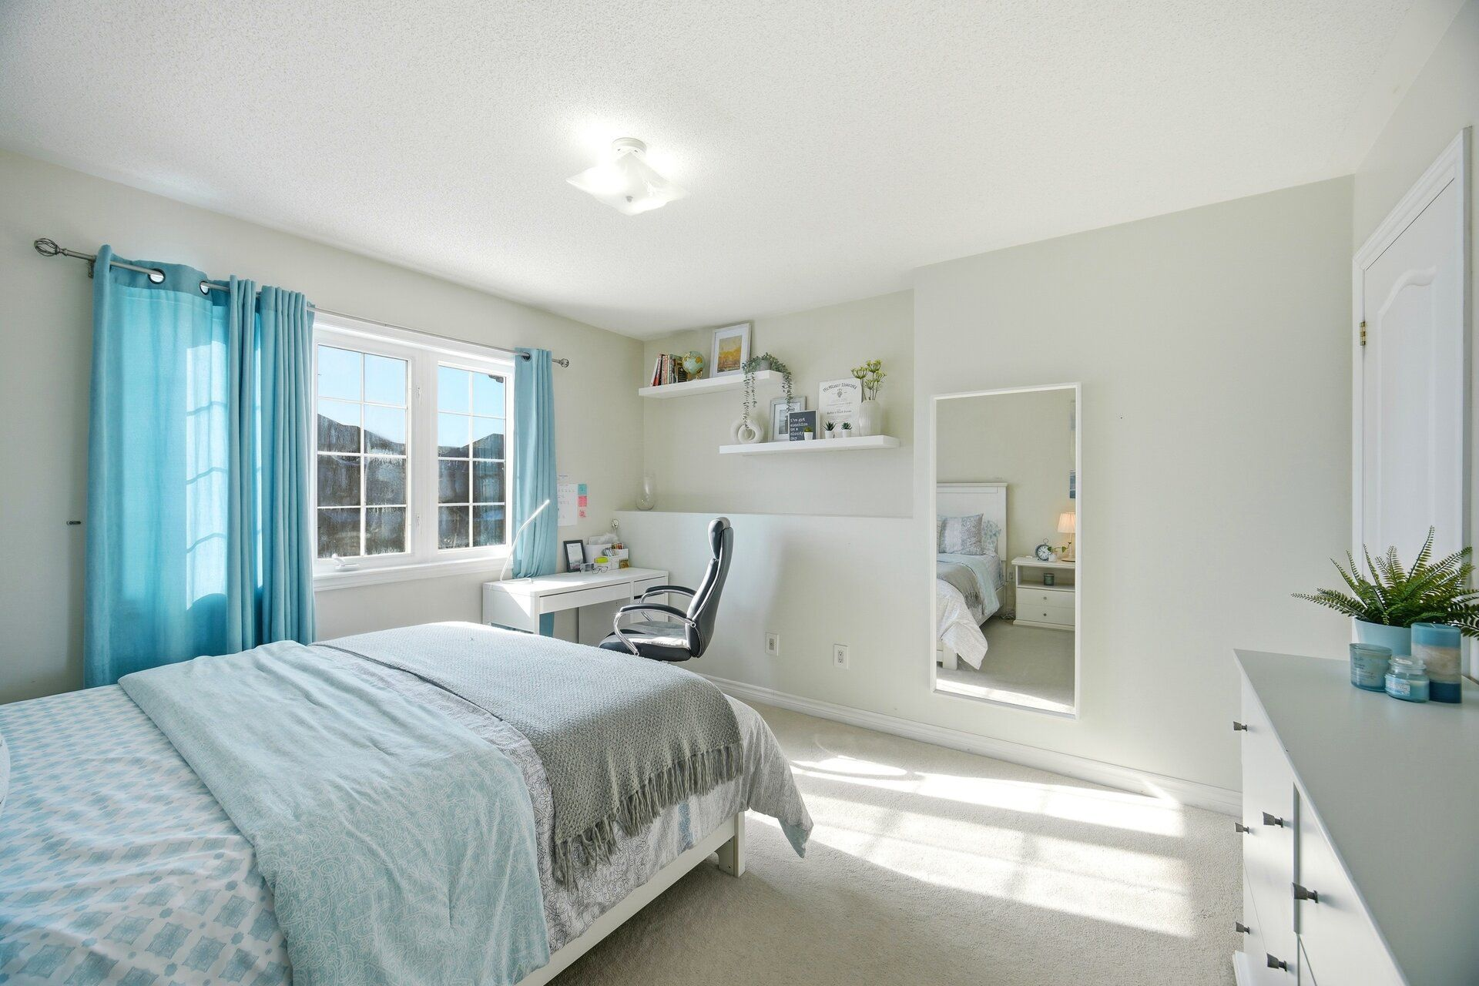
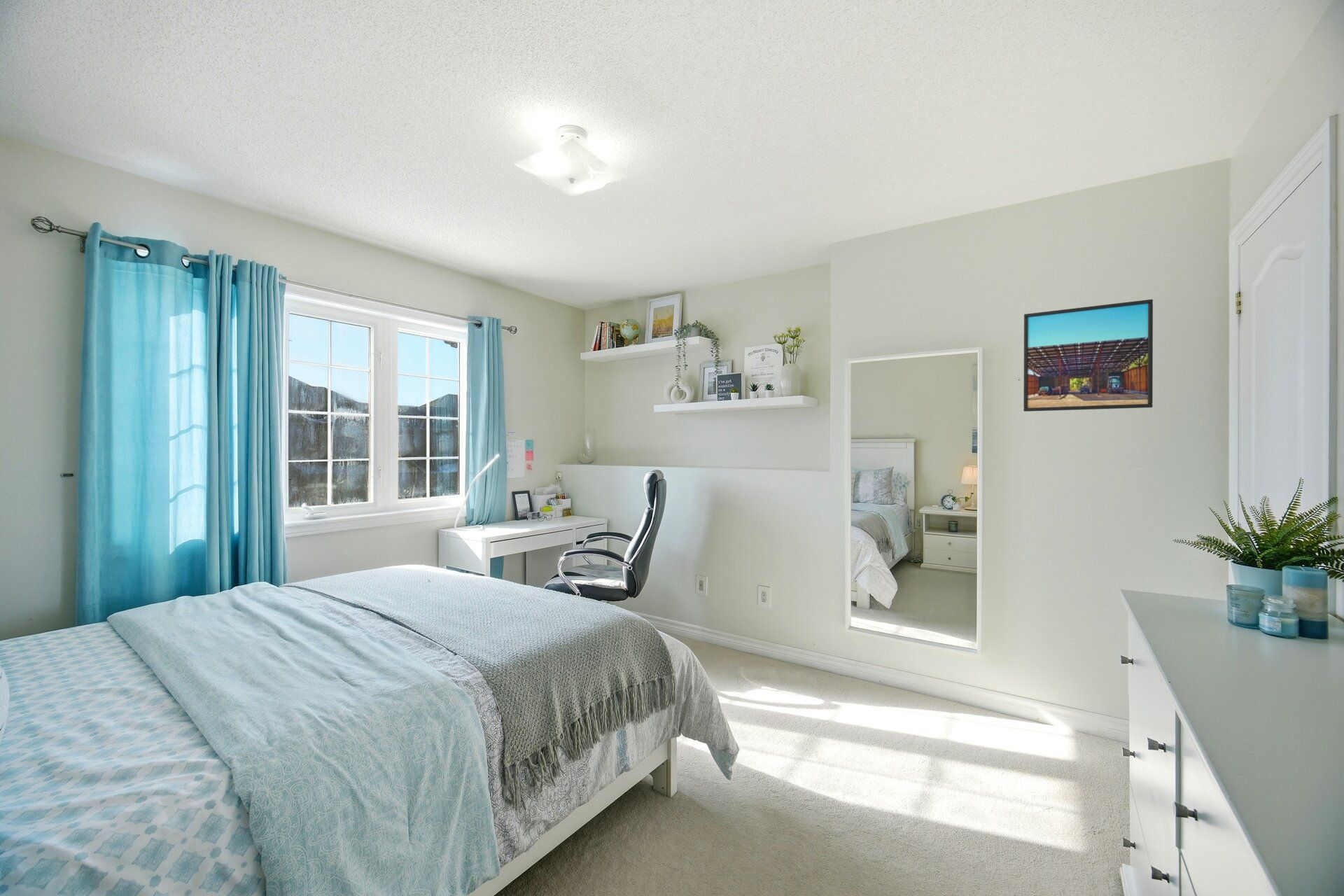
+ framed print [1023,299,1154,412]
